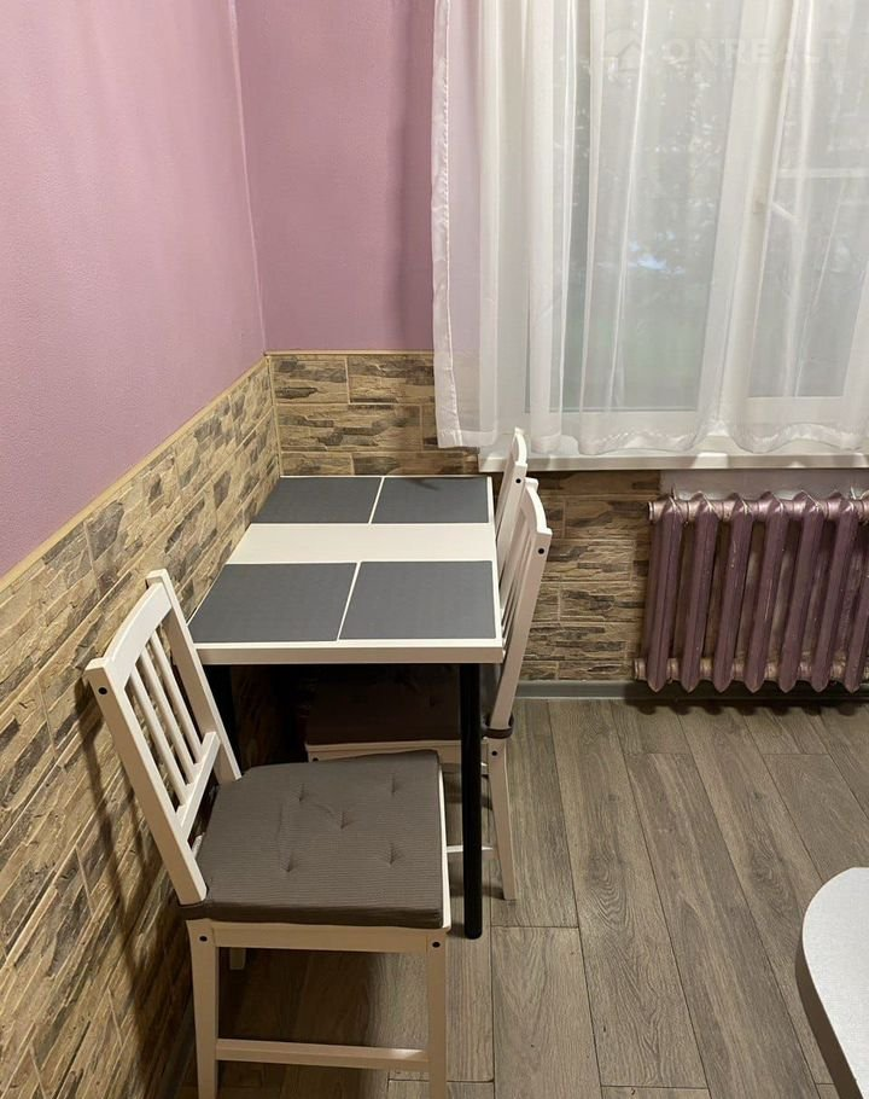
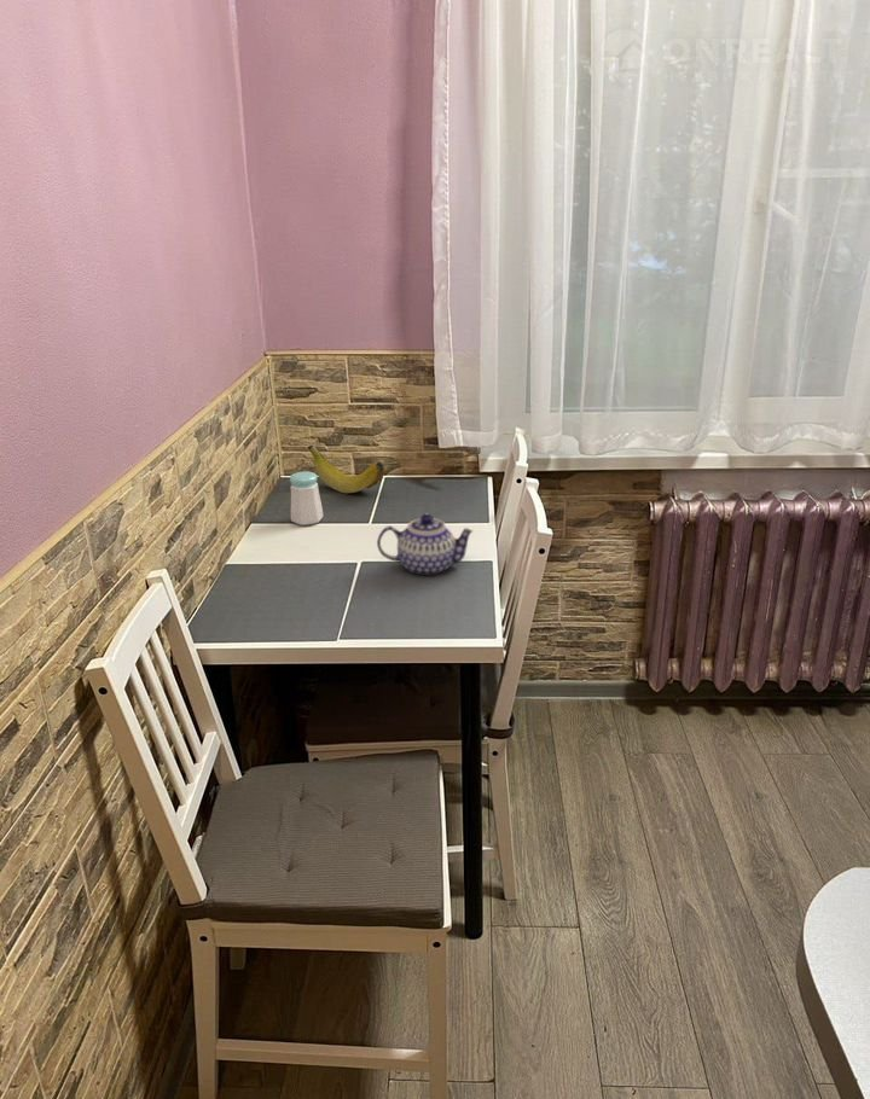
+ fruit [307,444,385,494]
+ teapot [376,512,474,576]
+ salt shaker [289,470,324,527]
